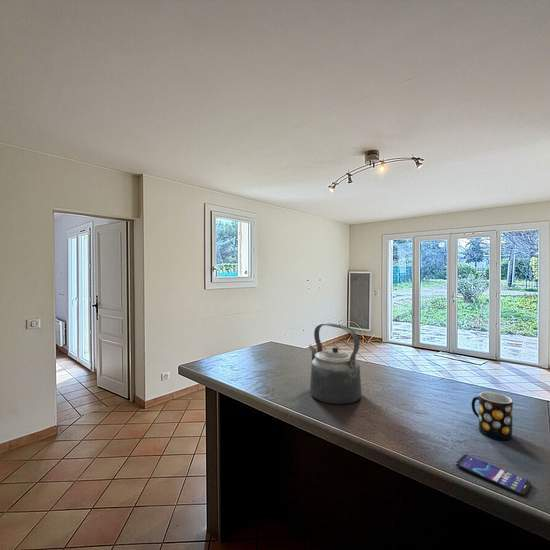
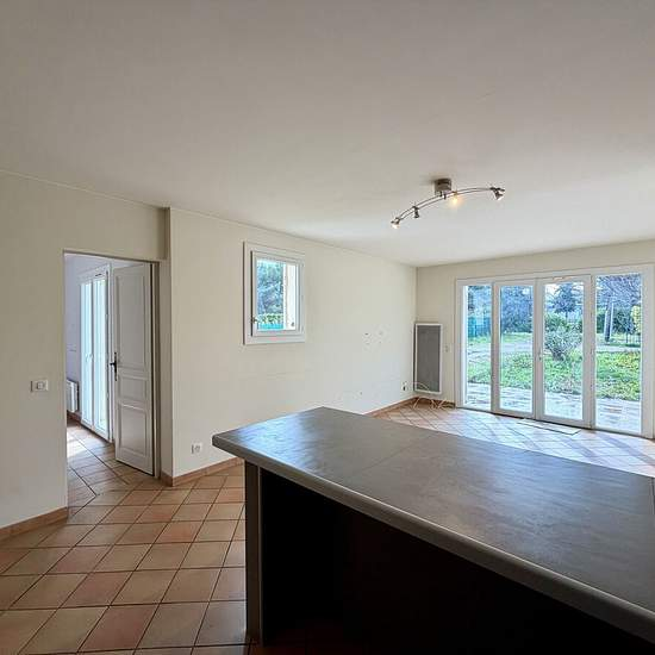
- kettle [308,322,362,405]
- smartphone [455,454,532,497]
- mug [471,391,514,442]
